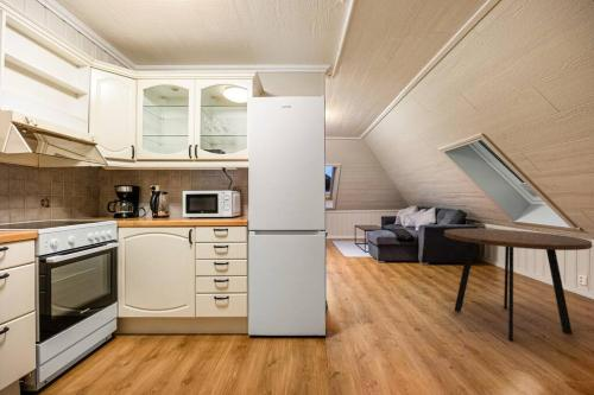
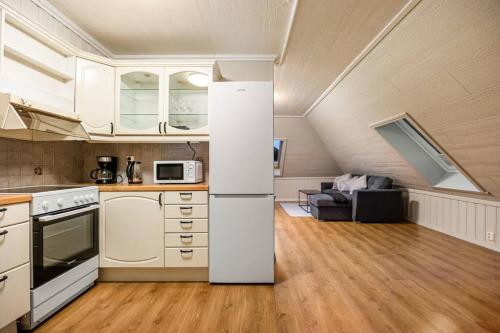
- dining table [443,228,593,343]
